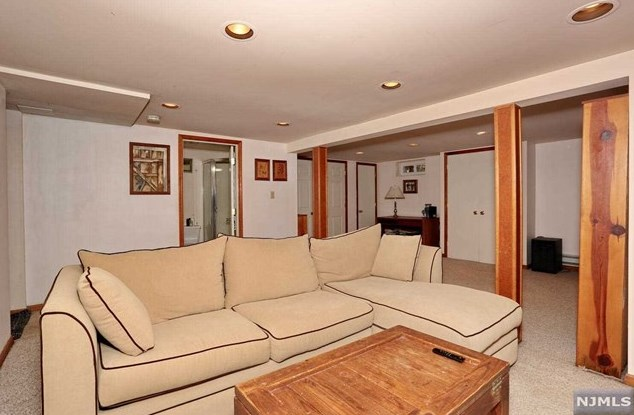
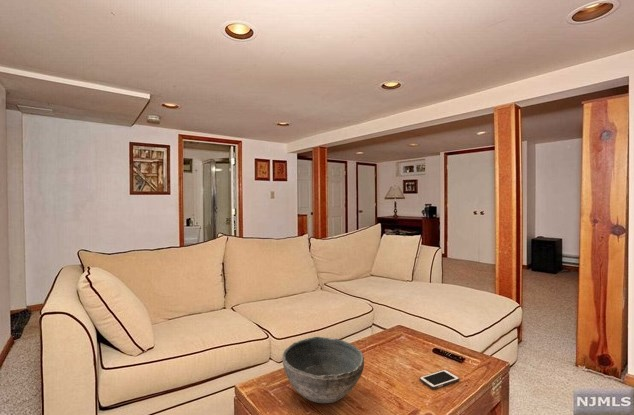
+ bowl [281,336,365,404]
+ cell phone [418,369,461,390]
